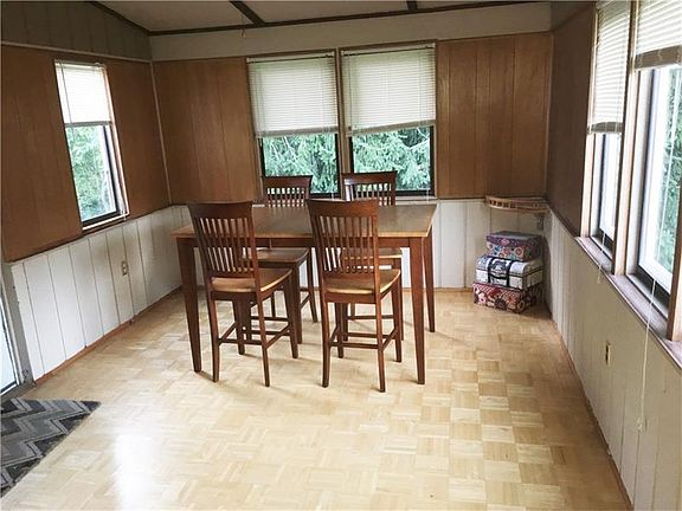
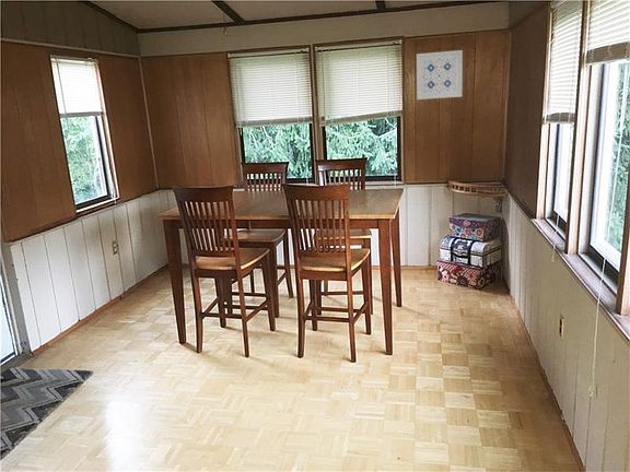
+ wall art [416,49,464,101]
